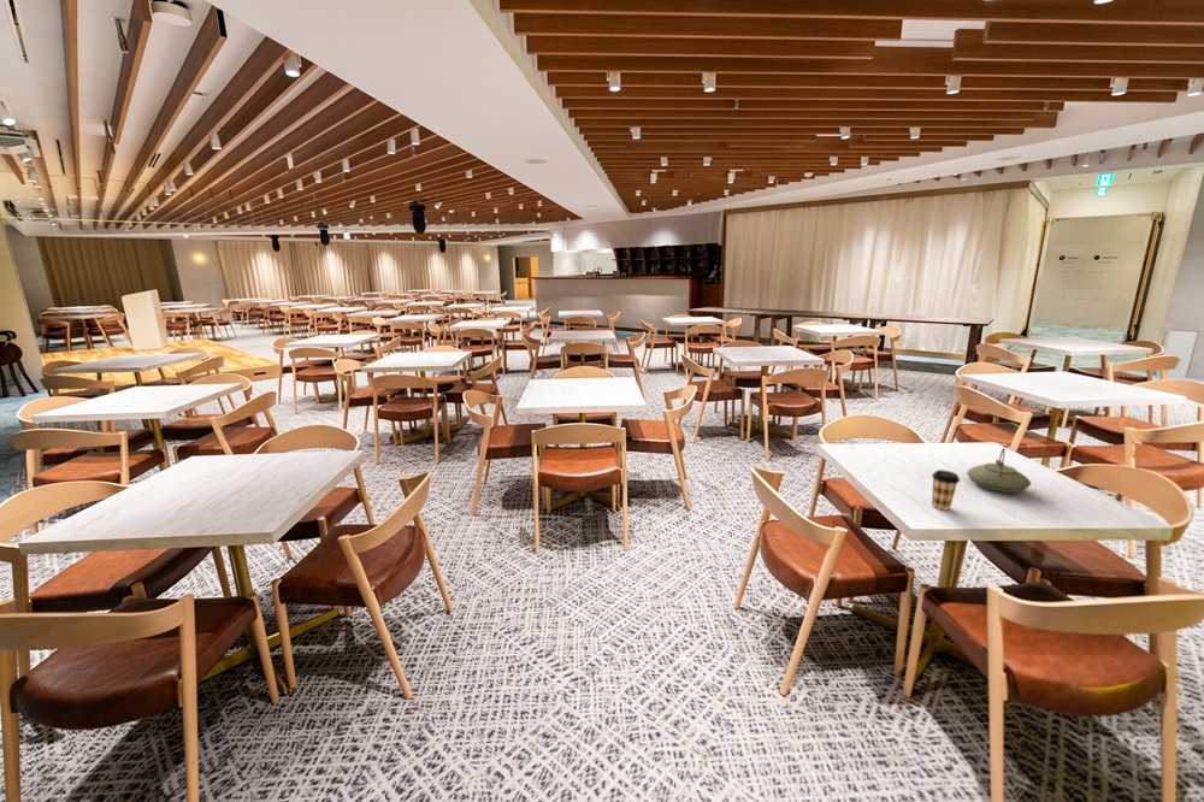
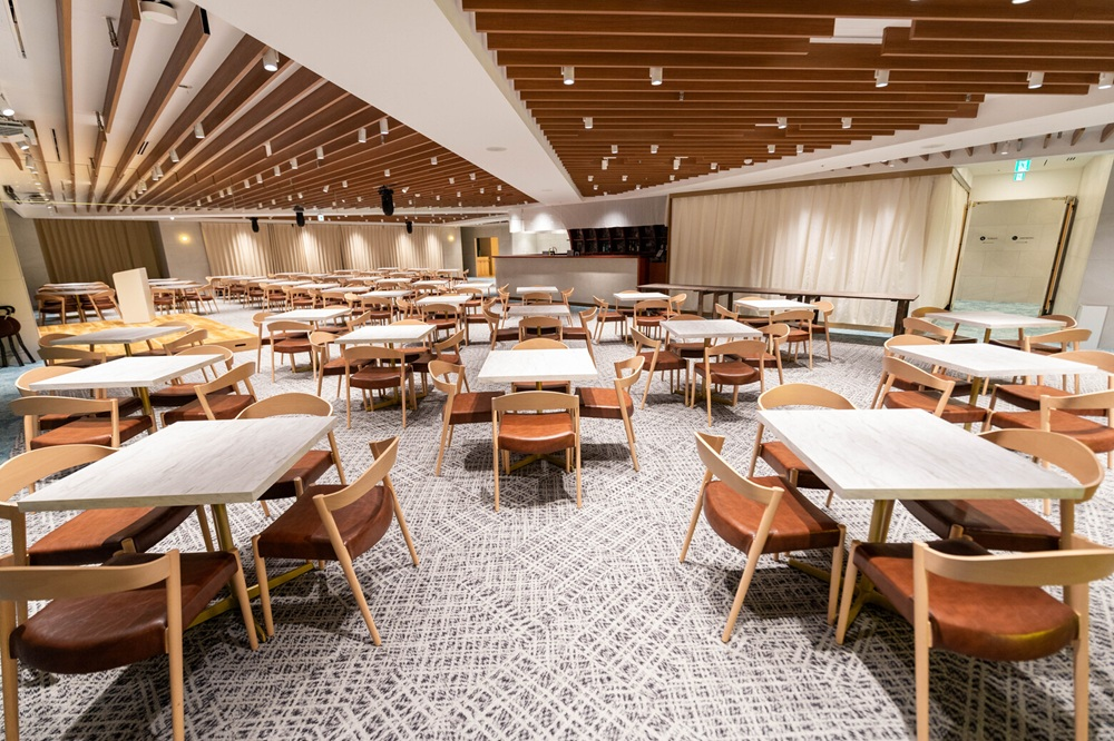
- coffee cup [931,468,961,512]
- teapot [966,447,1032,494]
